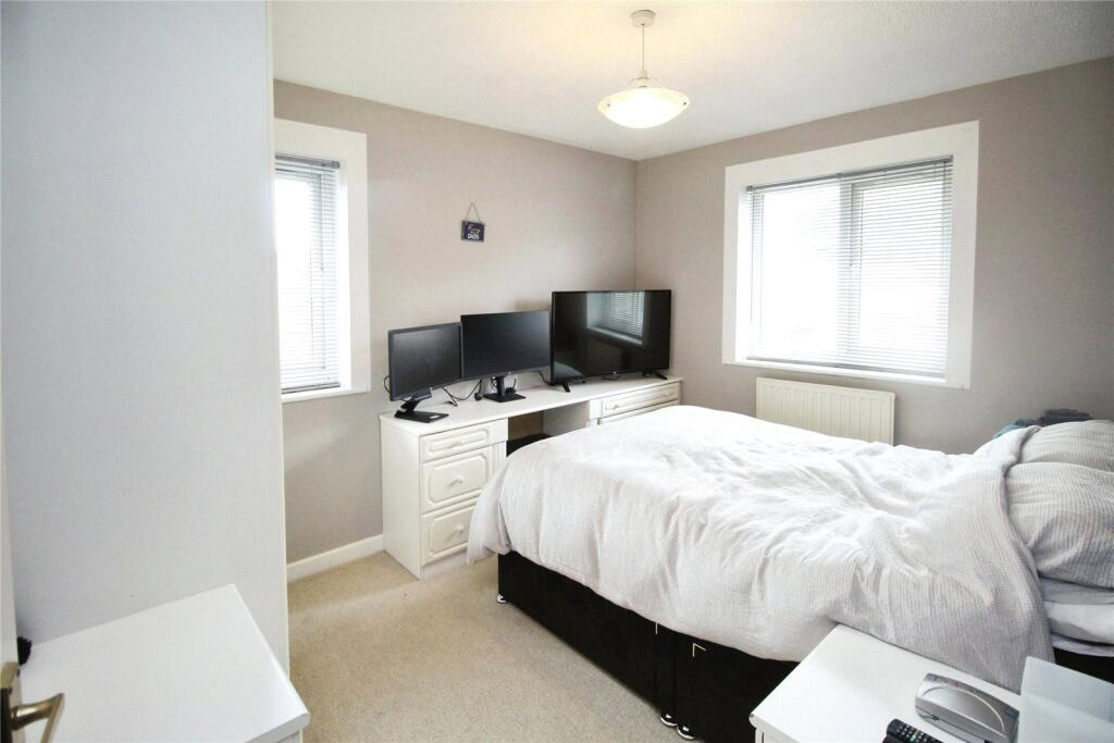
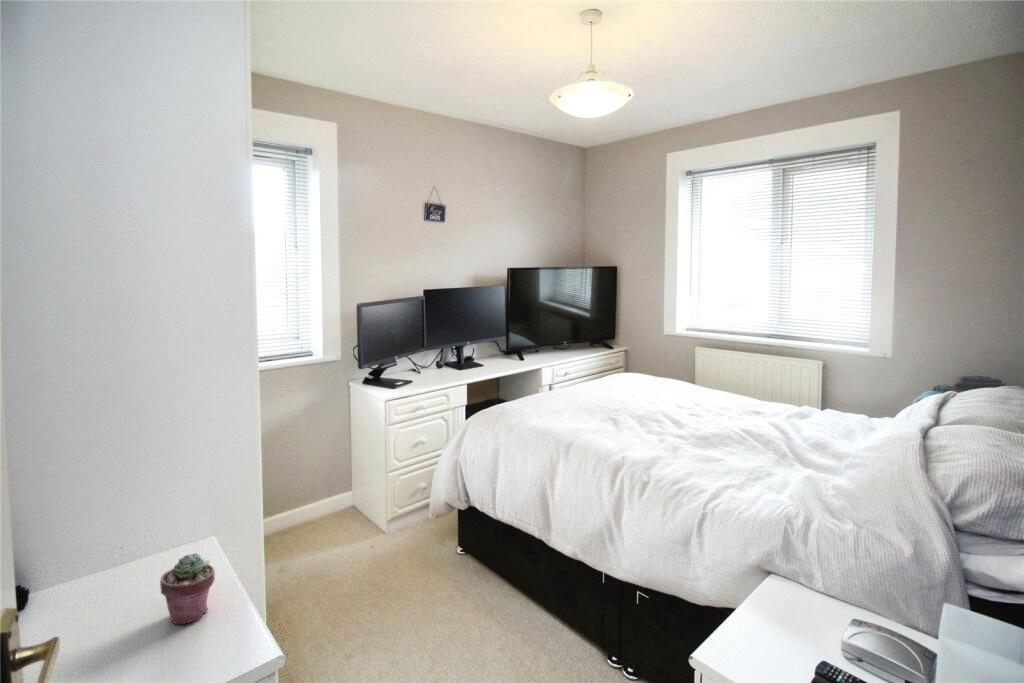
+ potted succulent [159,552,216,625]
